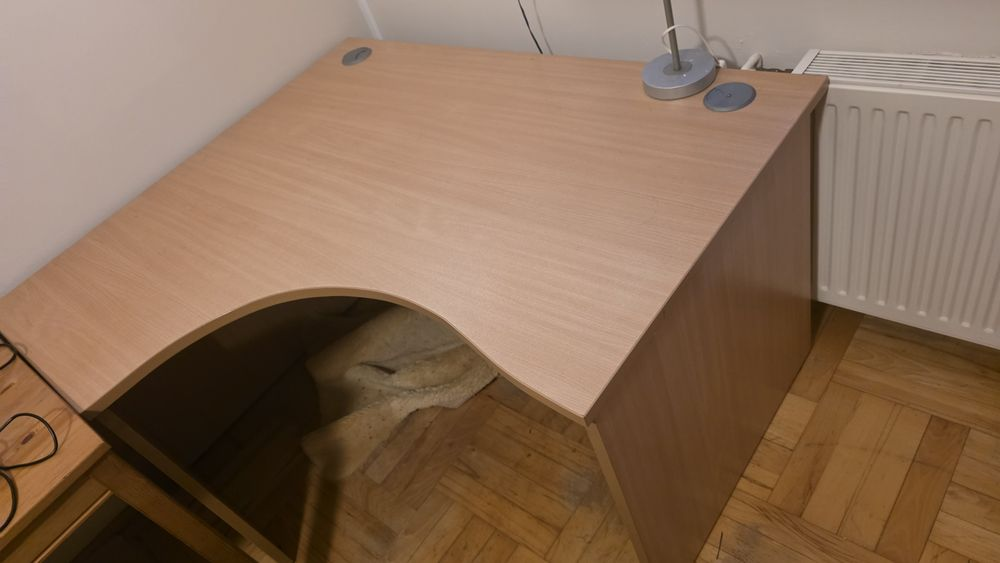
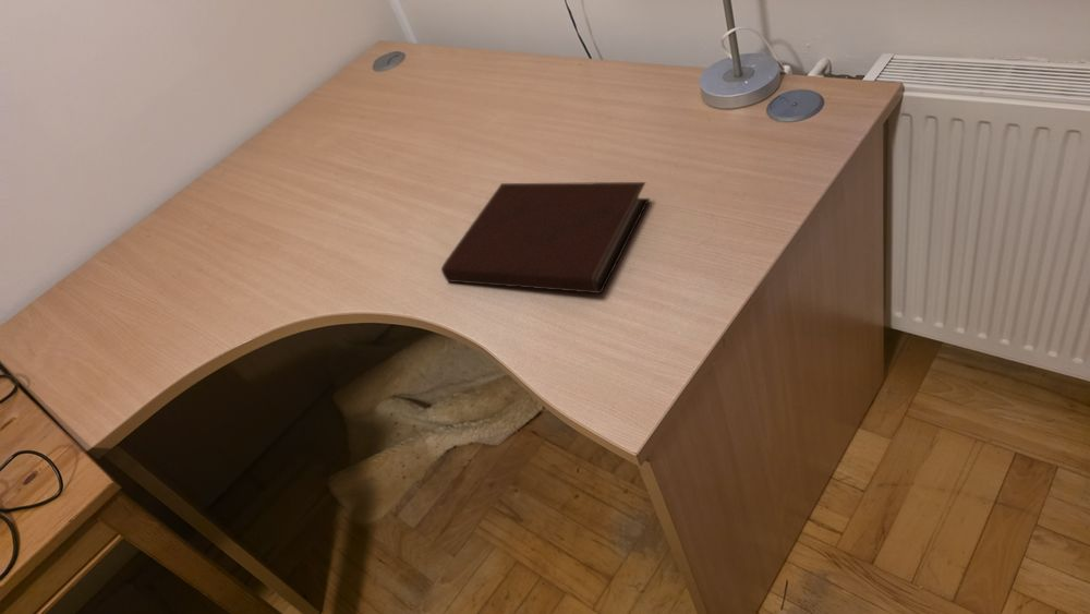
+ notebook [440,181,651,294]
